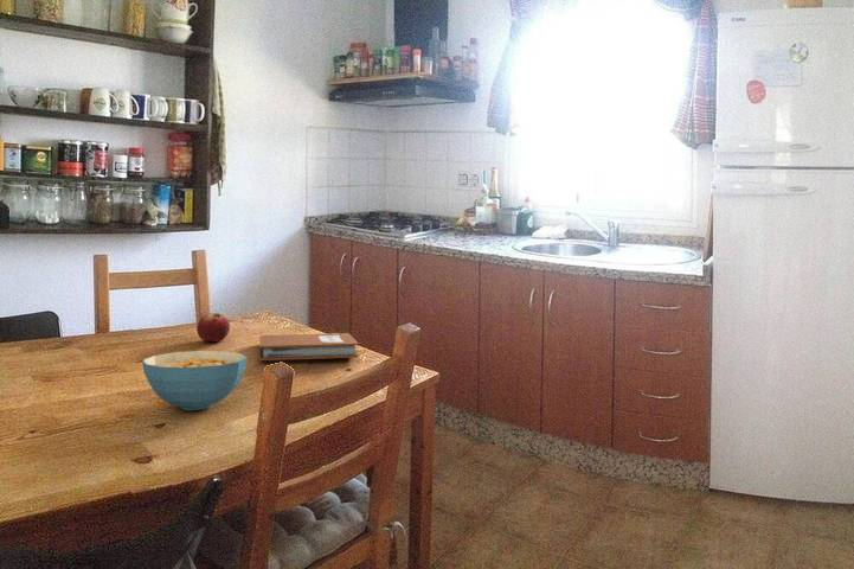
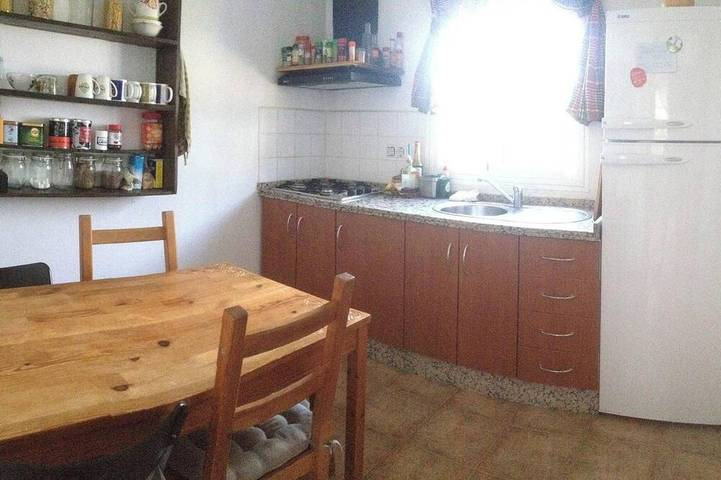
- fruit [195,312,231,343]
- cereal bowl [141,350,248,411]
- notebook [258,332,360,362]
